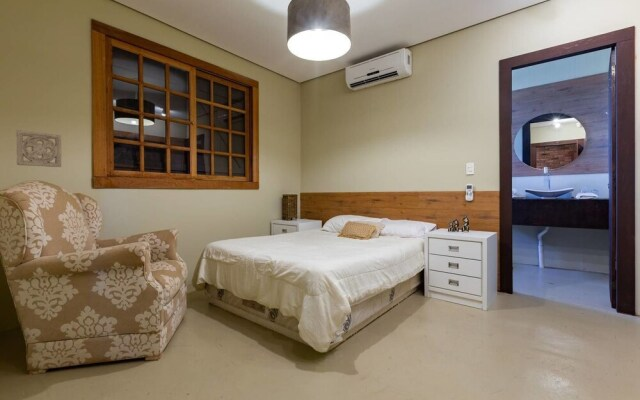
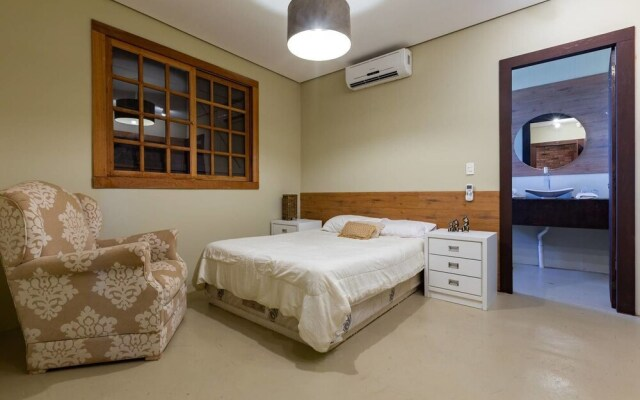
- wall ornament [15,129,62,168]
